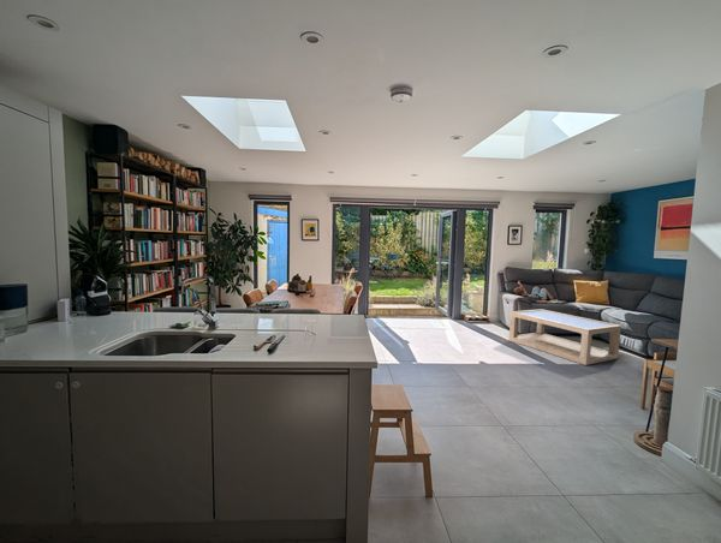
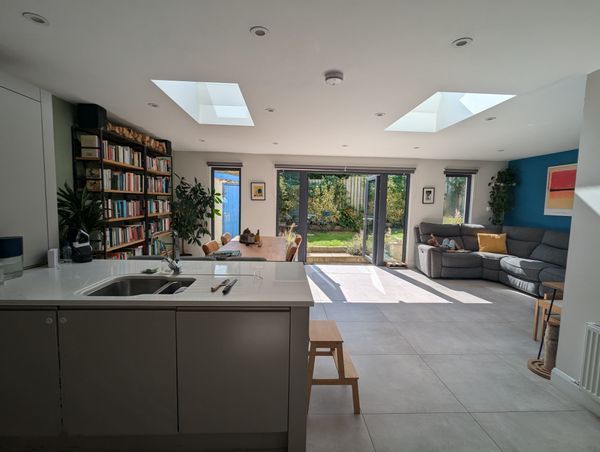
- coffee table [508,308,622,366]
